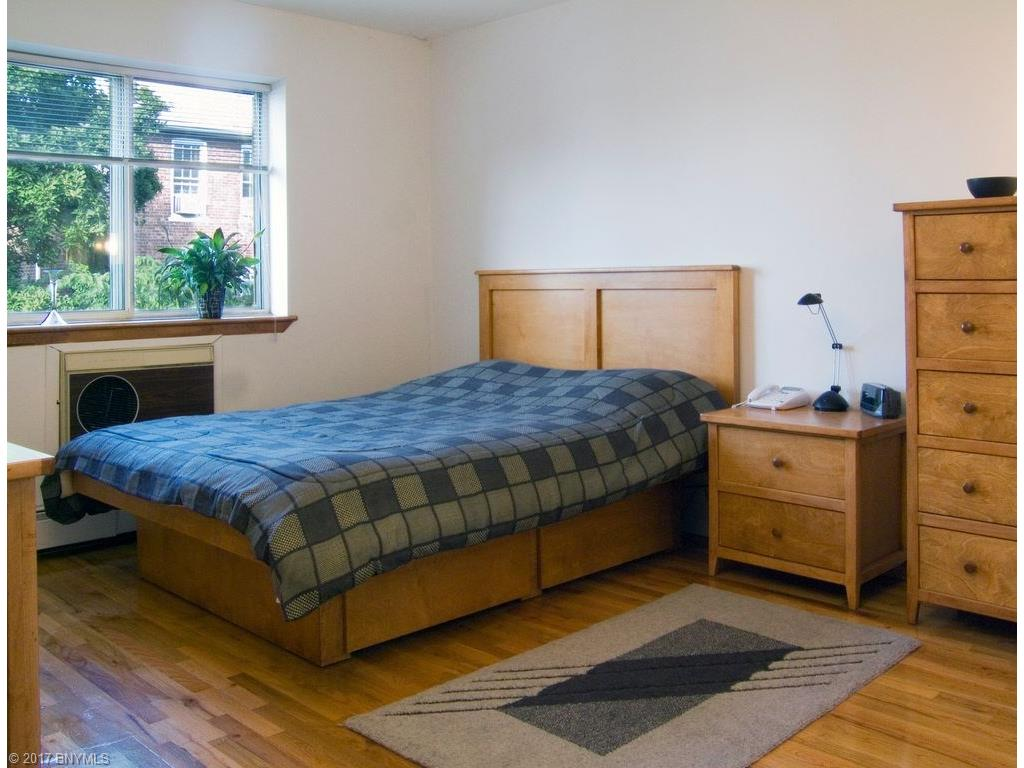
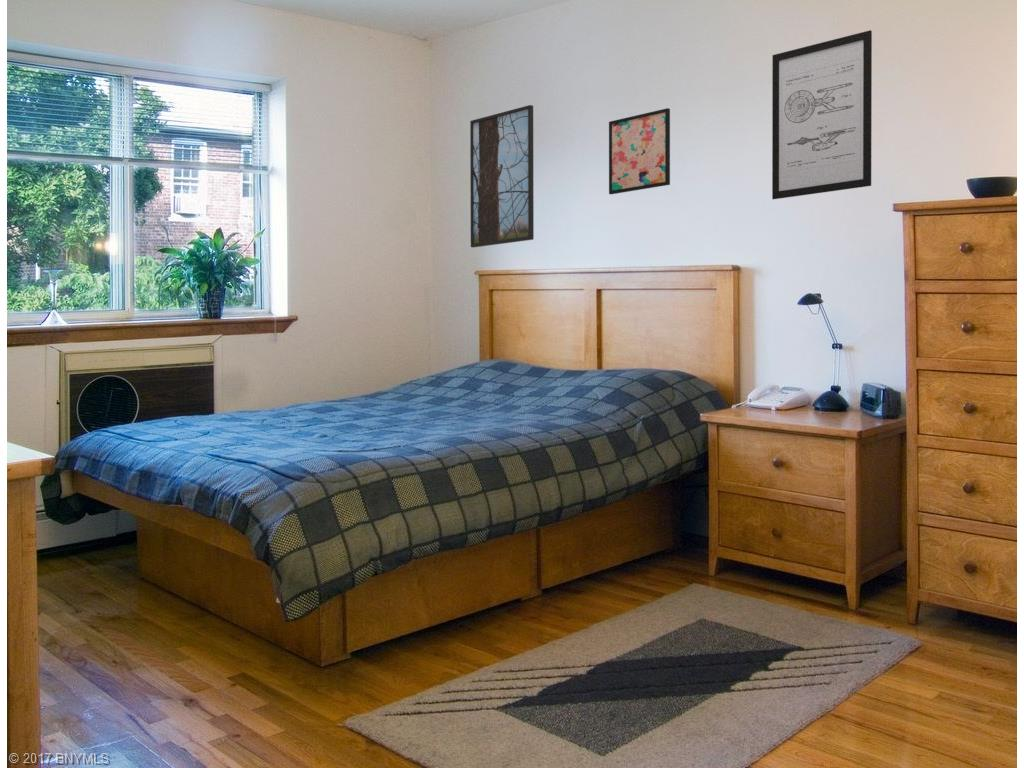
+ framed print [469,104,535,248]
+ wall art [771,29,873,200]
+ wall art [608,107,671,195]
